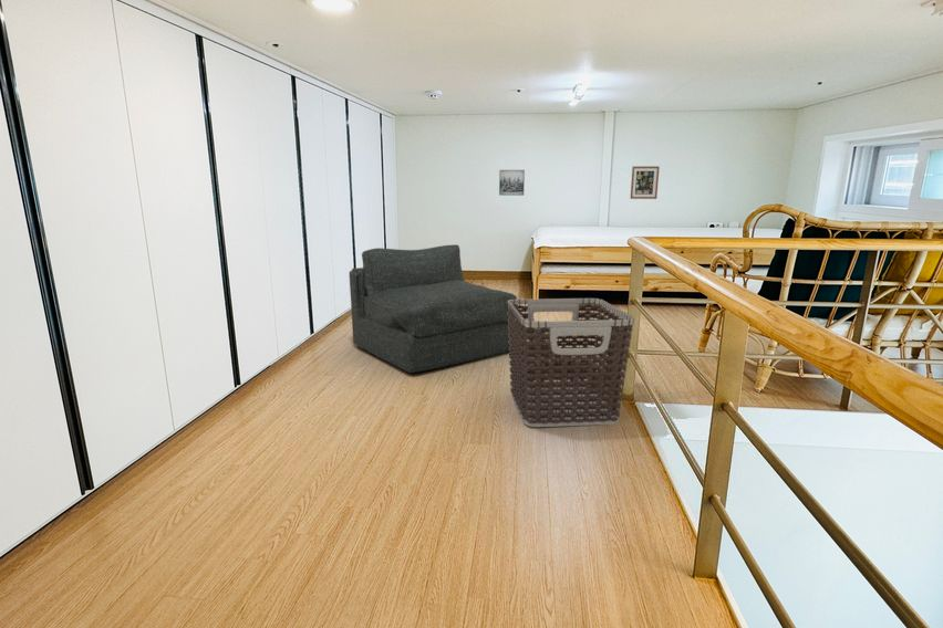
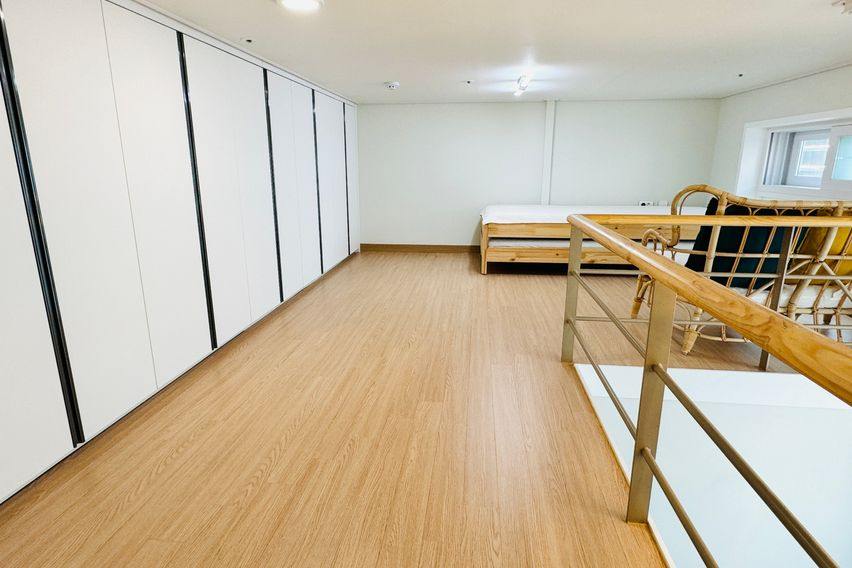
- wall art [629,165,661,200]
- armchair [349,243,519,374]
- clothes hamper [507,297,635,428]
- wall art [498,169,526,197]
